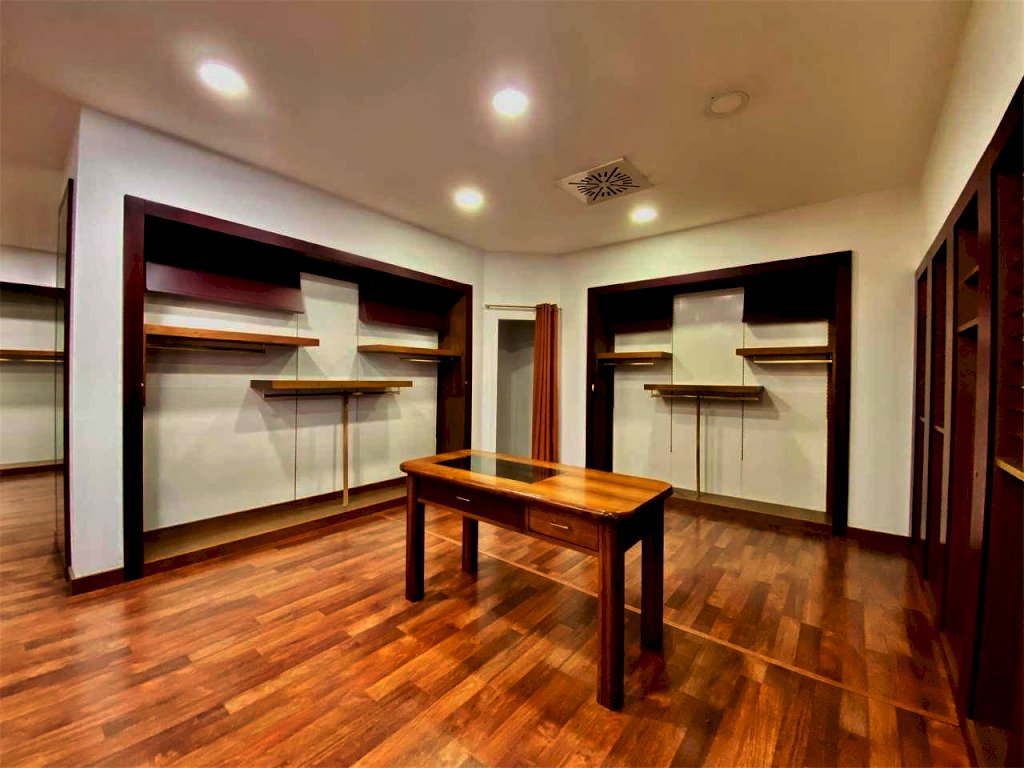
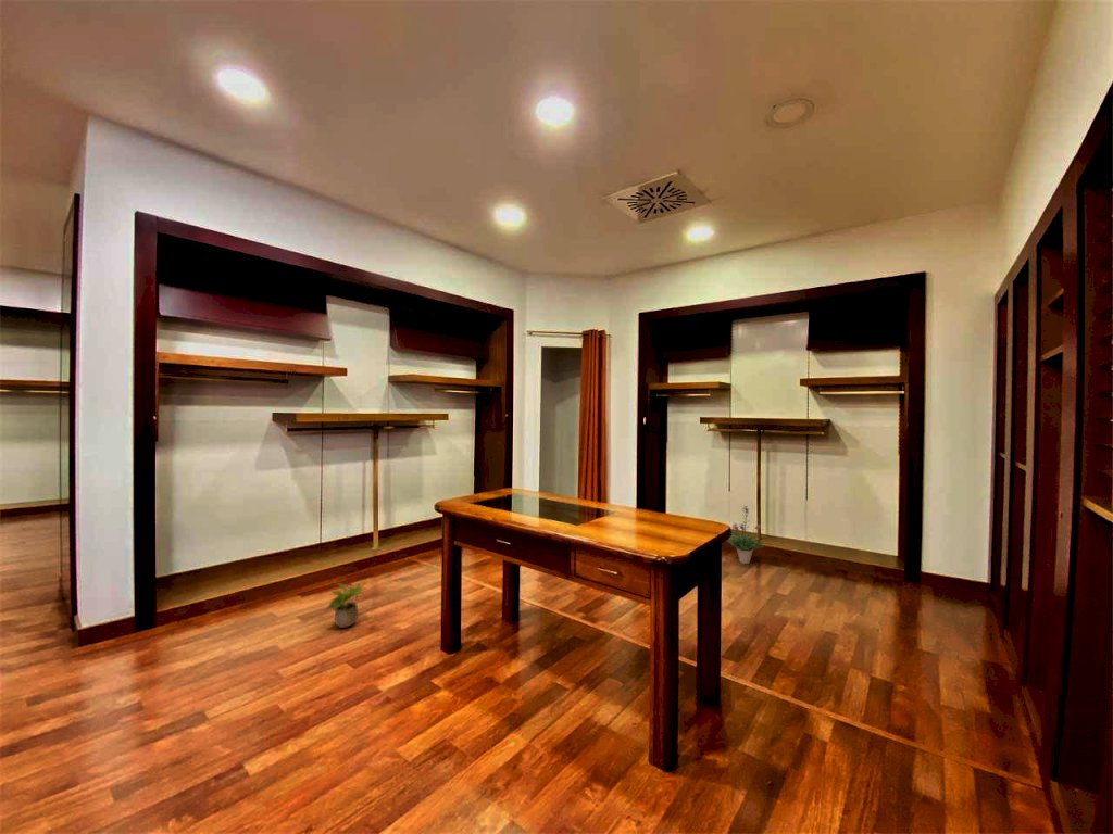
+ potted plant [323,582,365,629]
+ potted plant [726,505,766,565]
